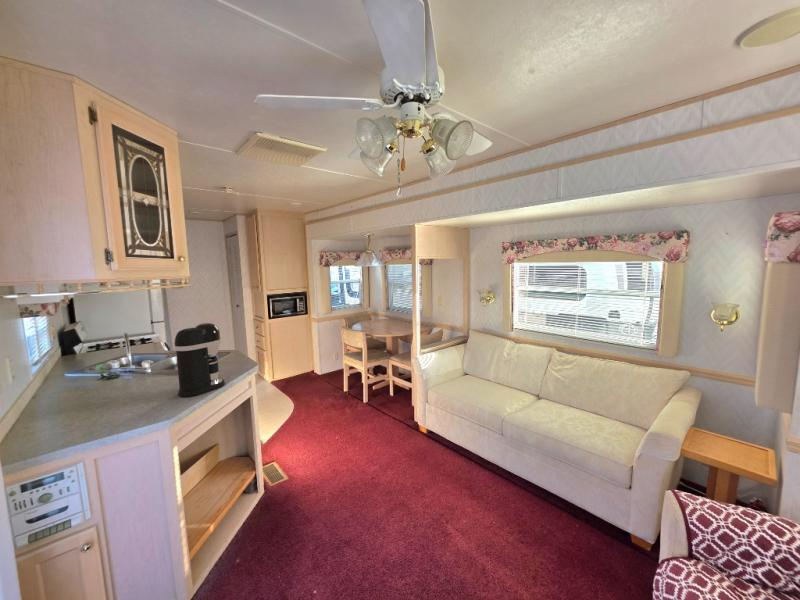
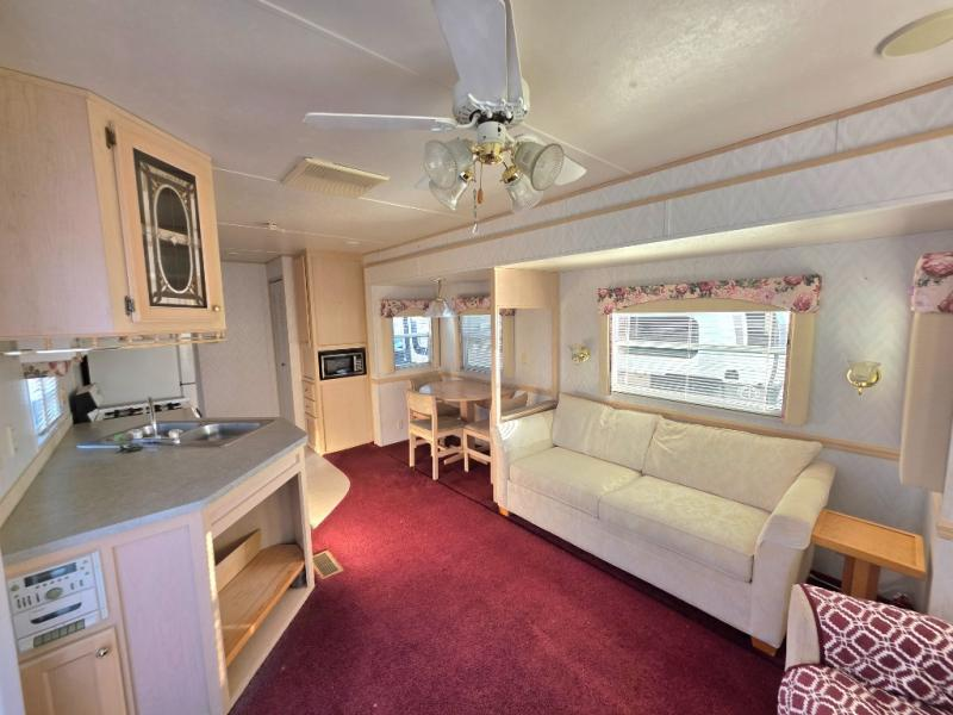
- coffee maker [173,322,226,398]
